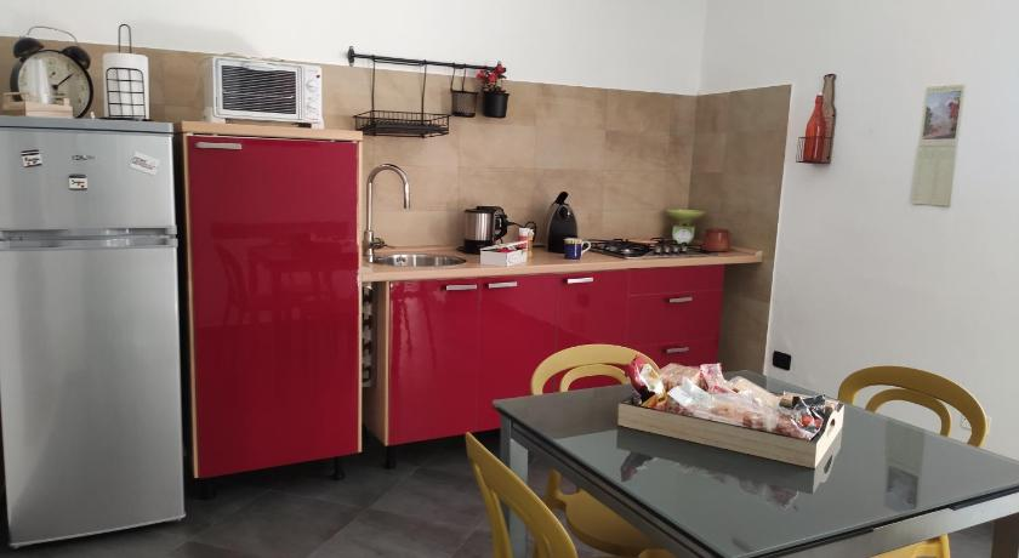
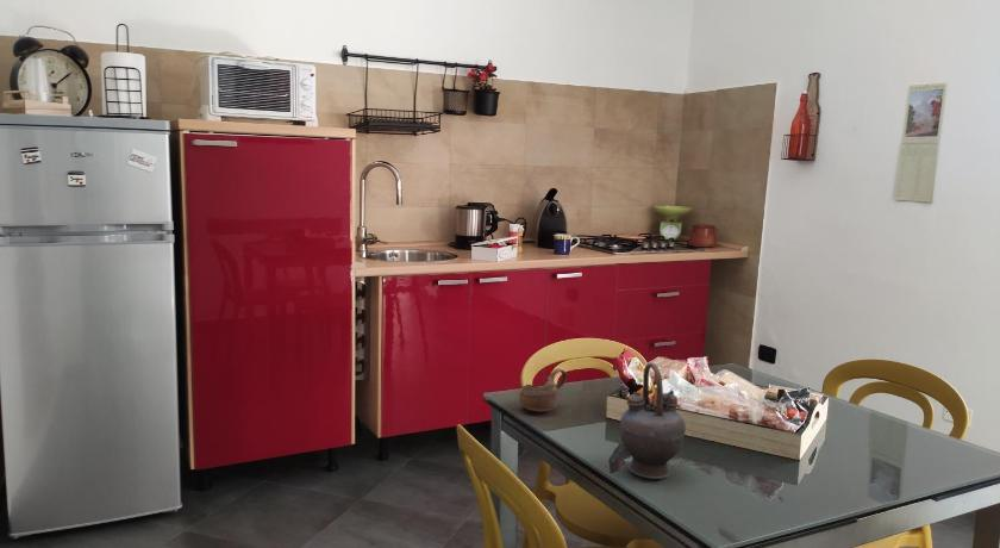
+ teapot [619,361,687,480]
+ cup [518,368,568,413]
